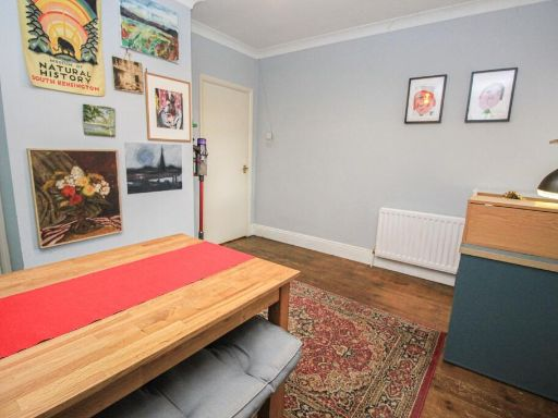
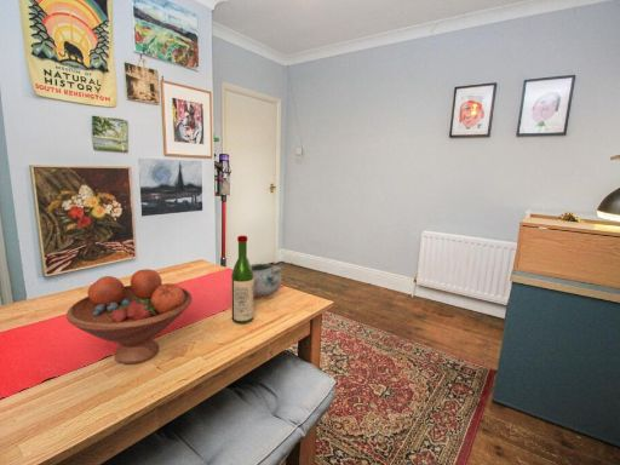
+ decorative bowl [247,257,283,298]
+ wine bottle [230,235,256,325]
+ fruit bowl [65,268,194,366]
